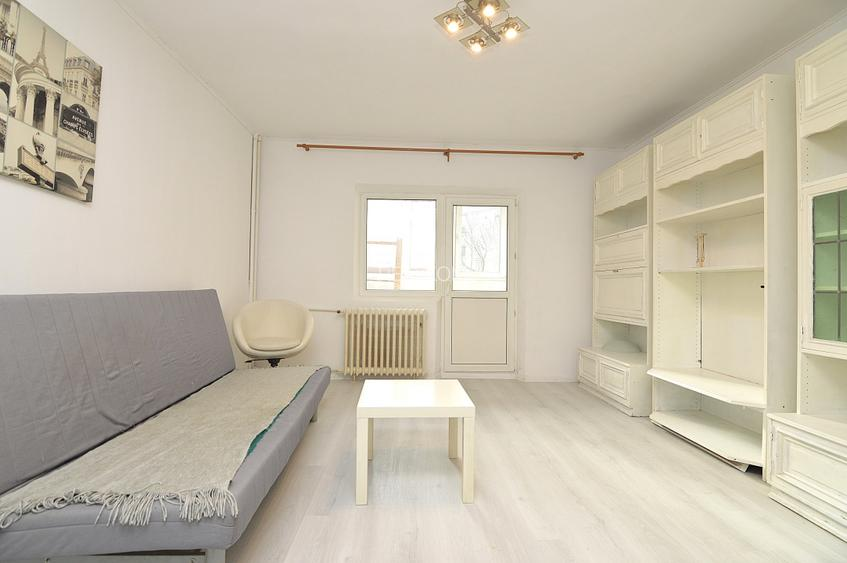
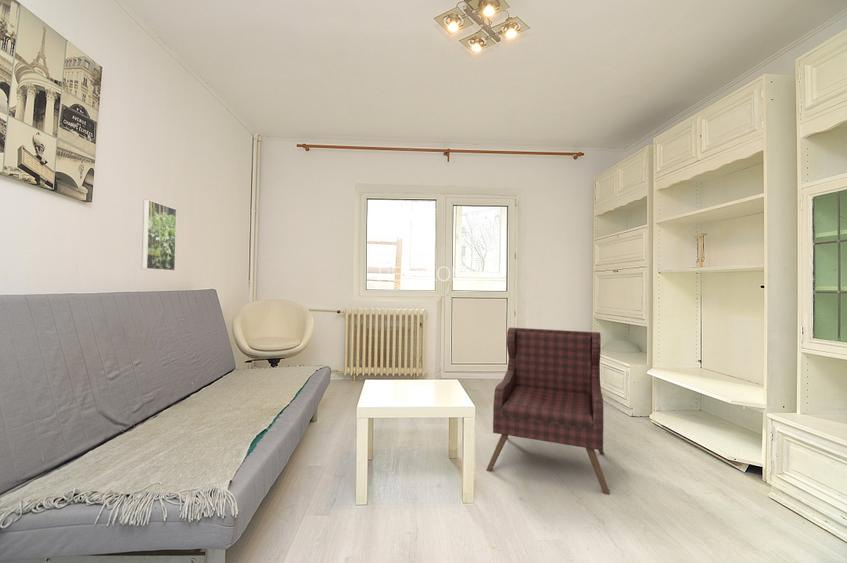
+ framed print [141,199,178,272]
+ armchair [485,326,611,496]
